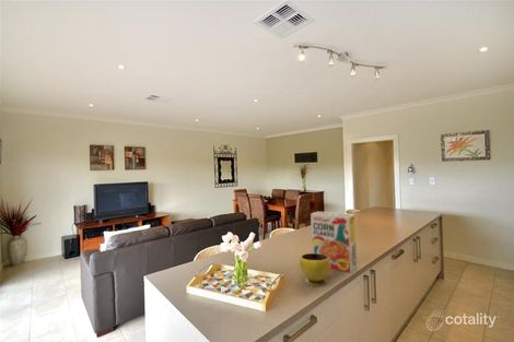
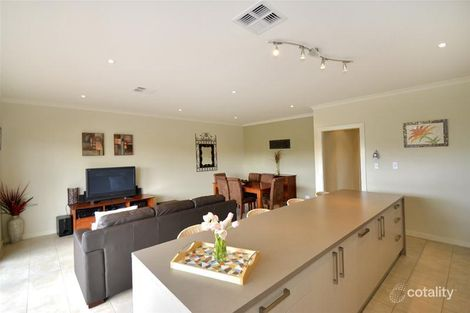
- cereal box [309,211,358,274]
- bowl [299,252,331,287]
